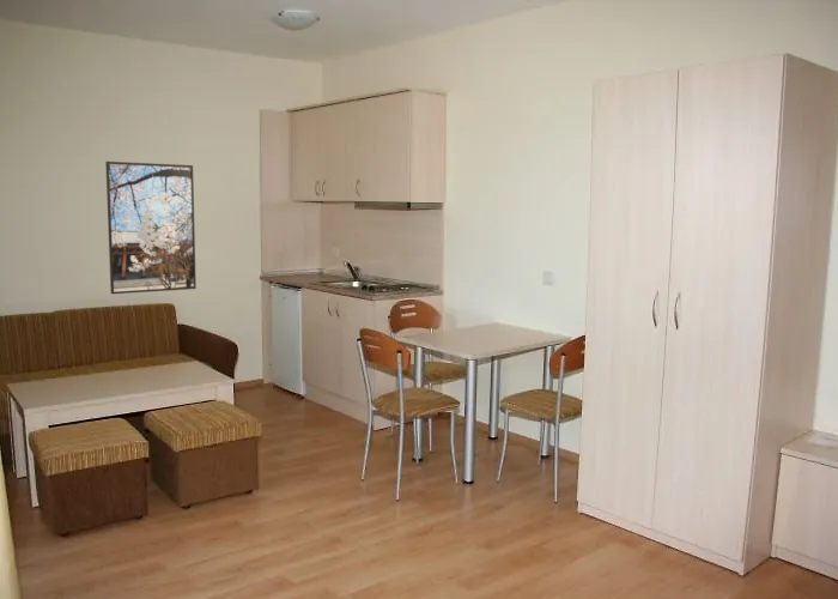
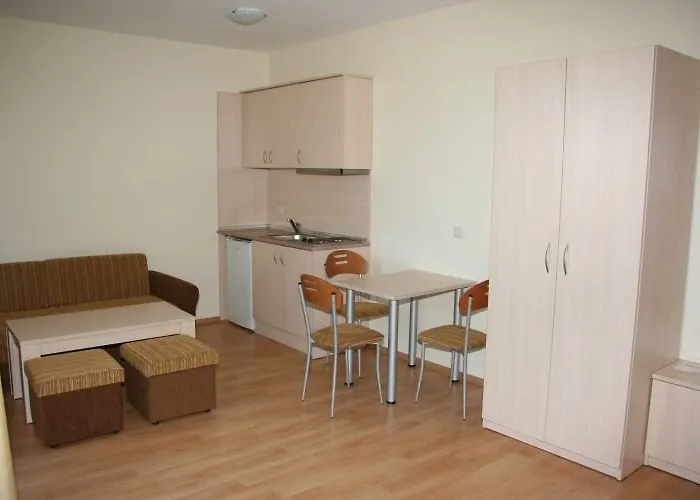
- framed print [104,161,198,295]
